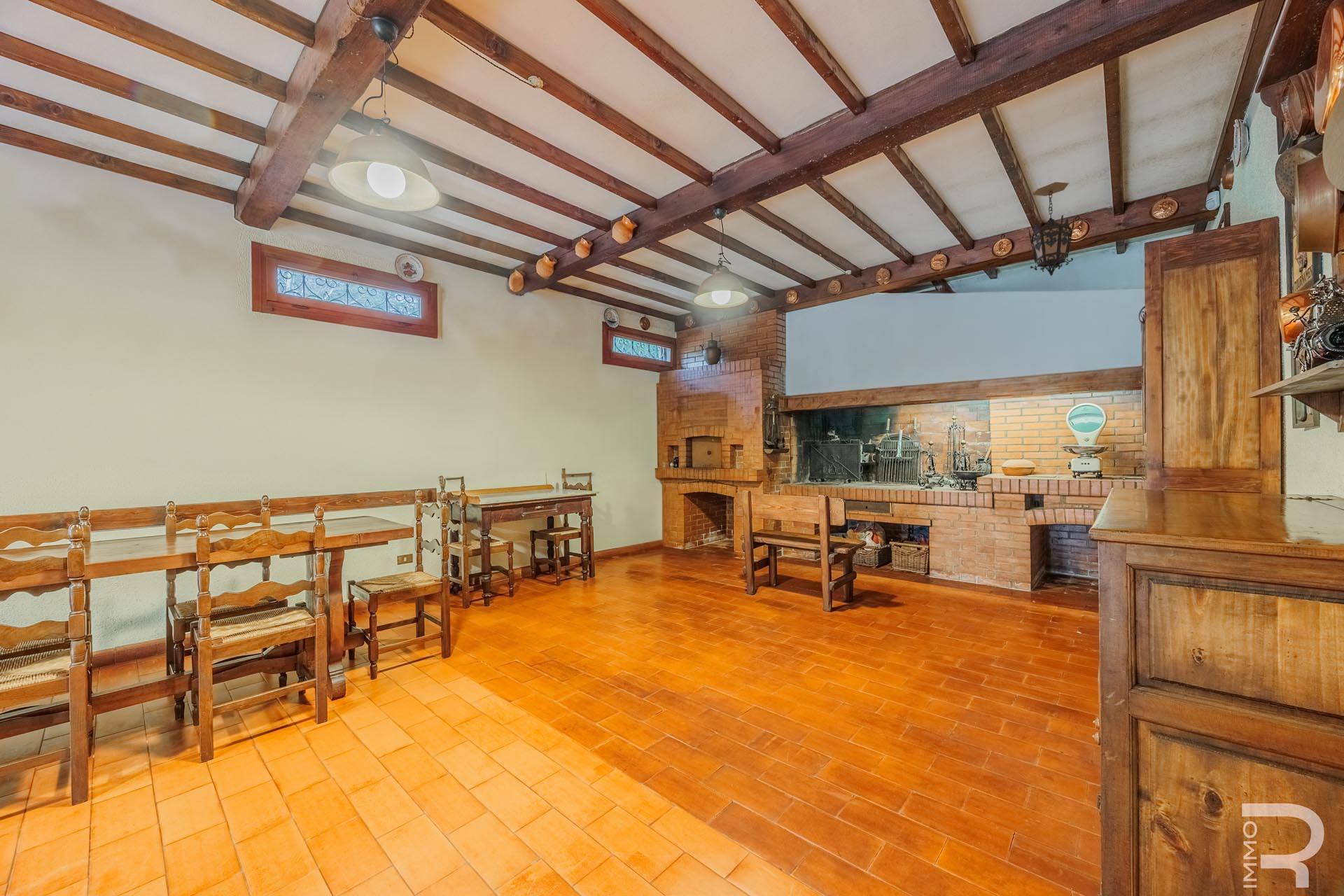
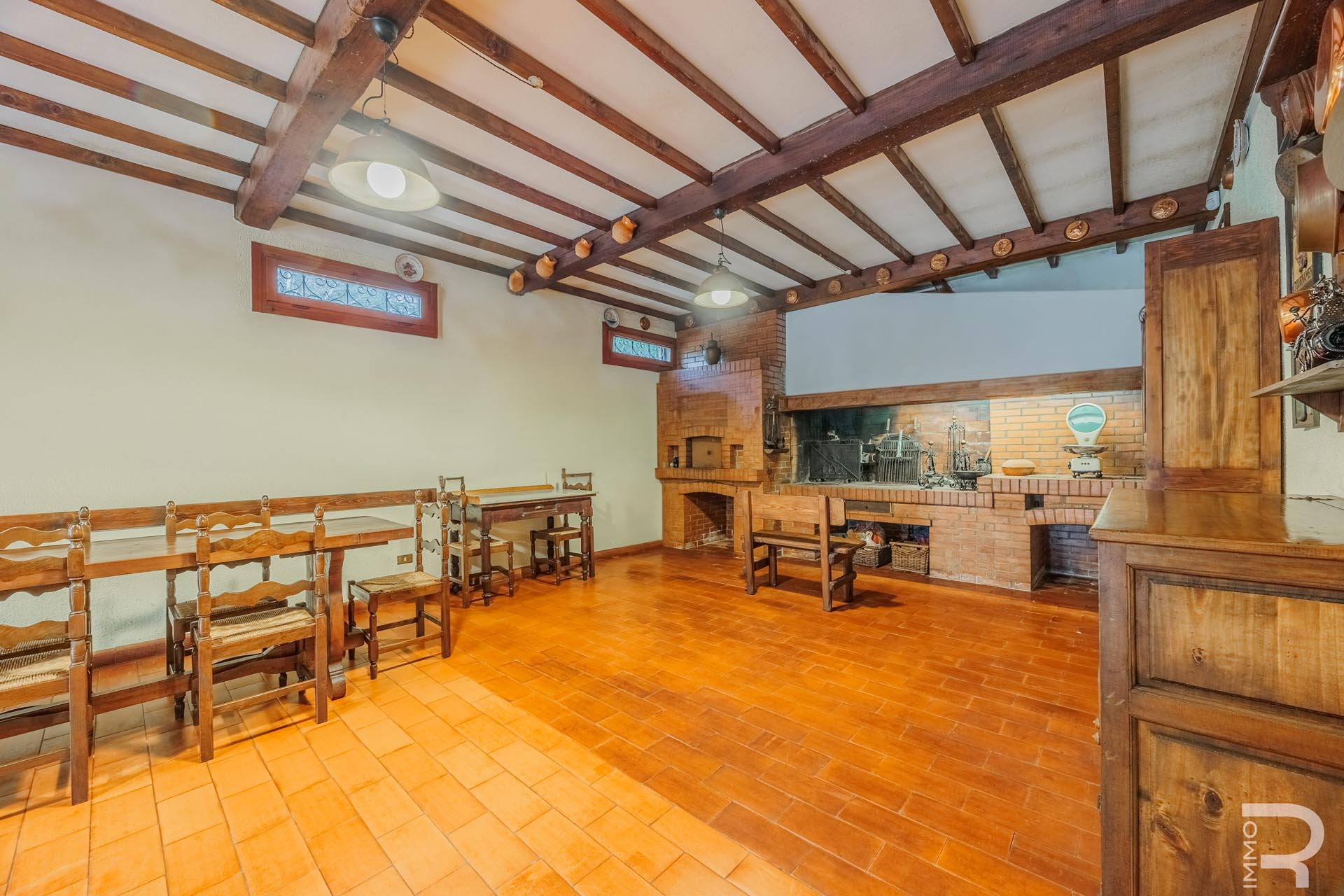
- hanging lantern [1028,181,1075,276]
